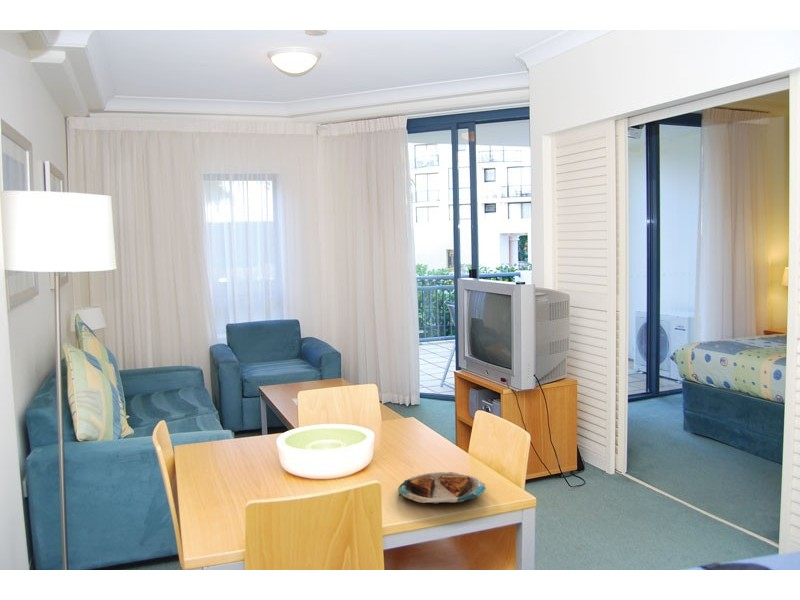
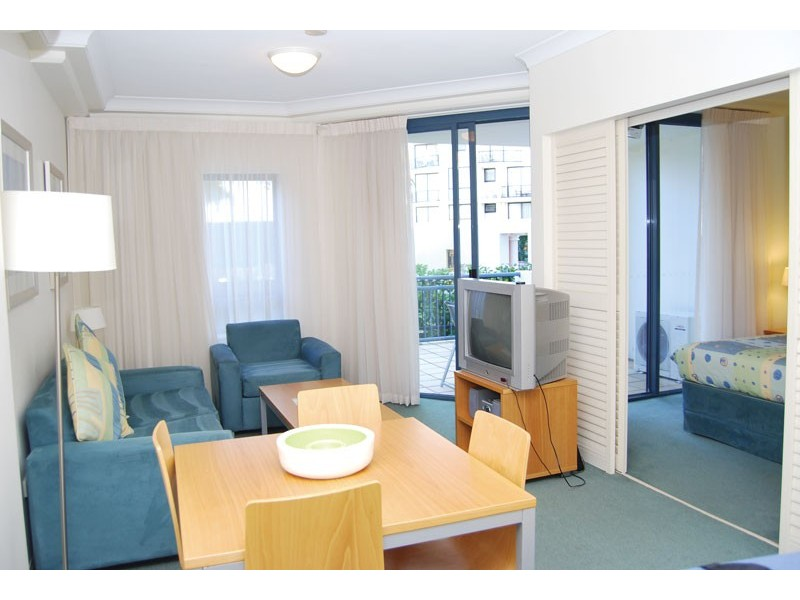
- plate [397,471,487,504]
